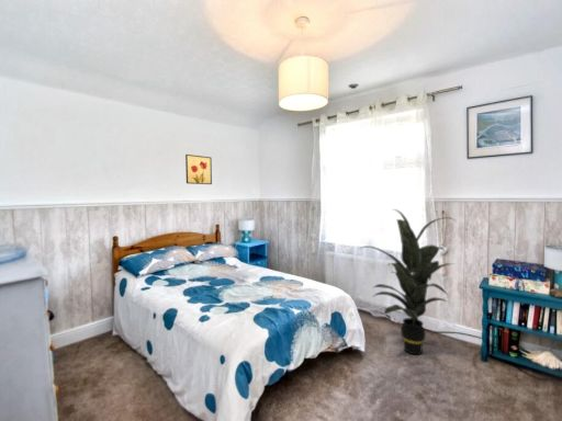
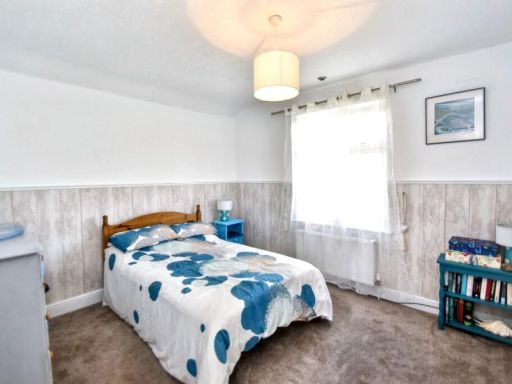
- indoor plant [360,208,456,355]
- wall art [184,153,213,185]
